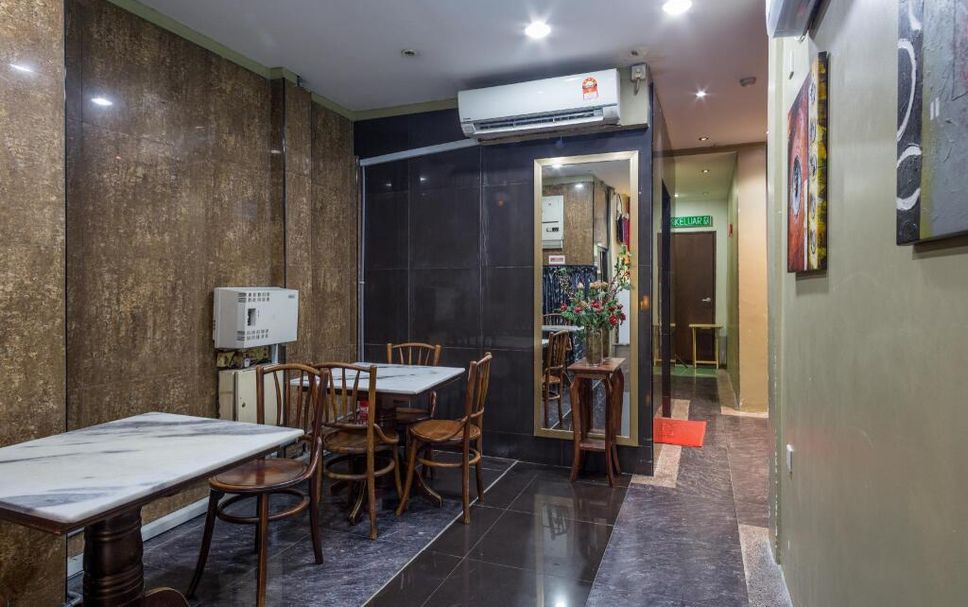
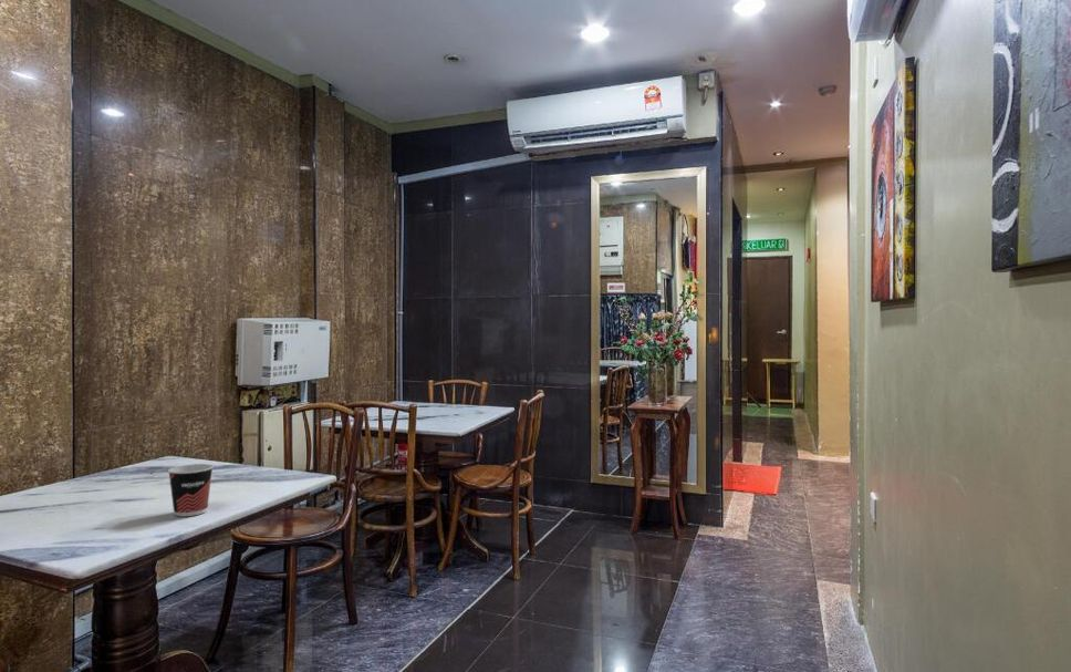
+ cup [167,463,215,517]
